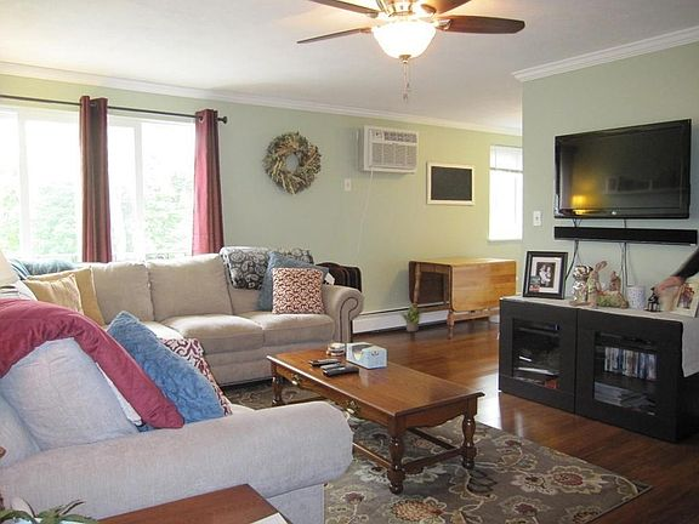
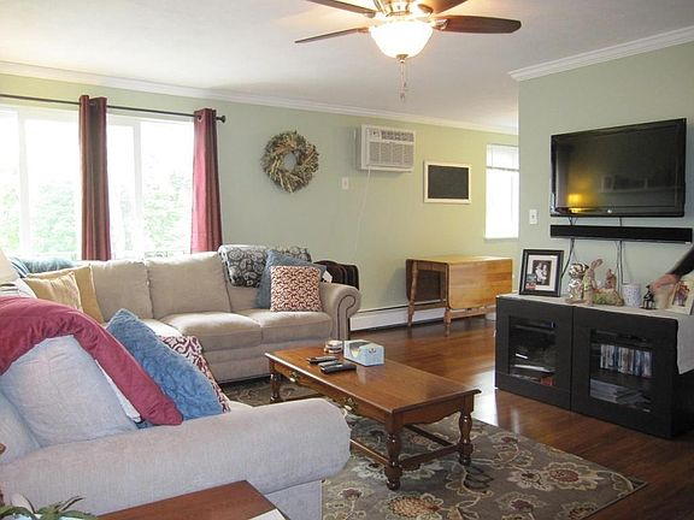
- potted plant [398,304,424,332]
